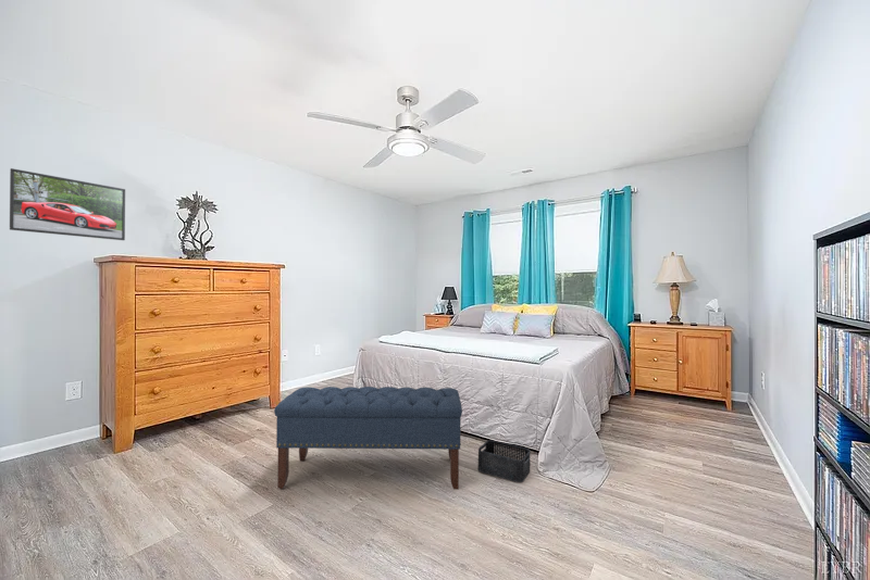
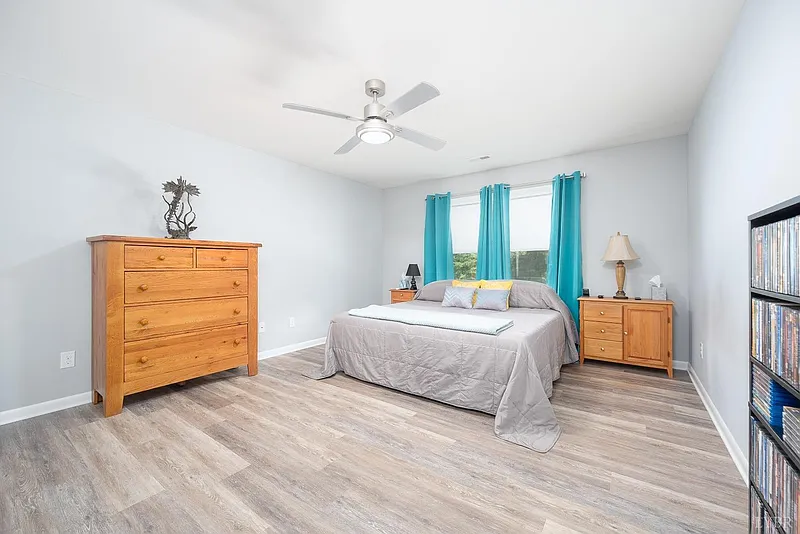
- storage bin [477,439,532,483]
- bench [273,386,463,491]
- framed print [9,167,126,241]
